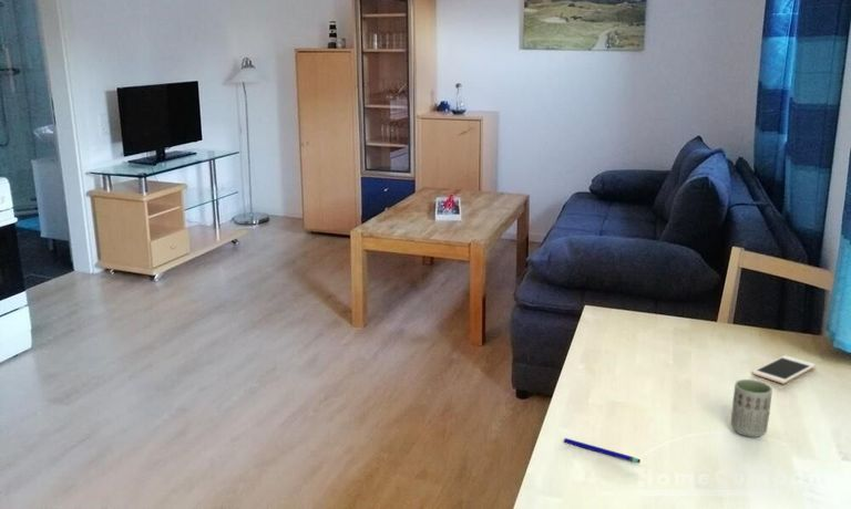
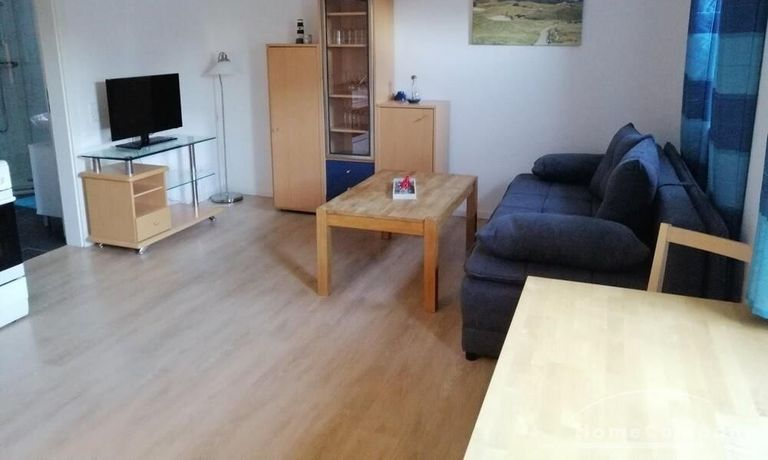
- pen [563,437,642,464]
- cup [730,378,773,438]
- cell phone [751,355,817,385]
